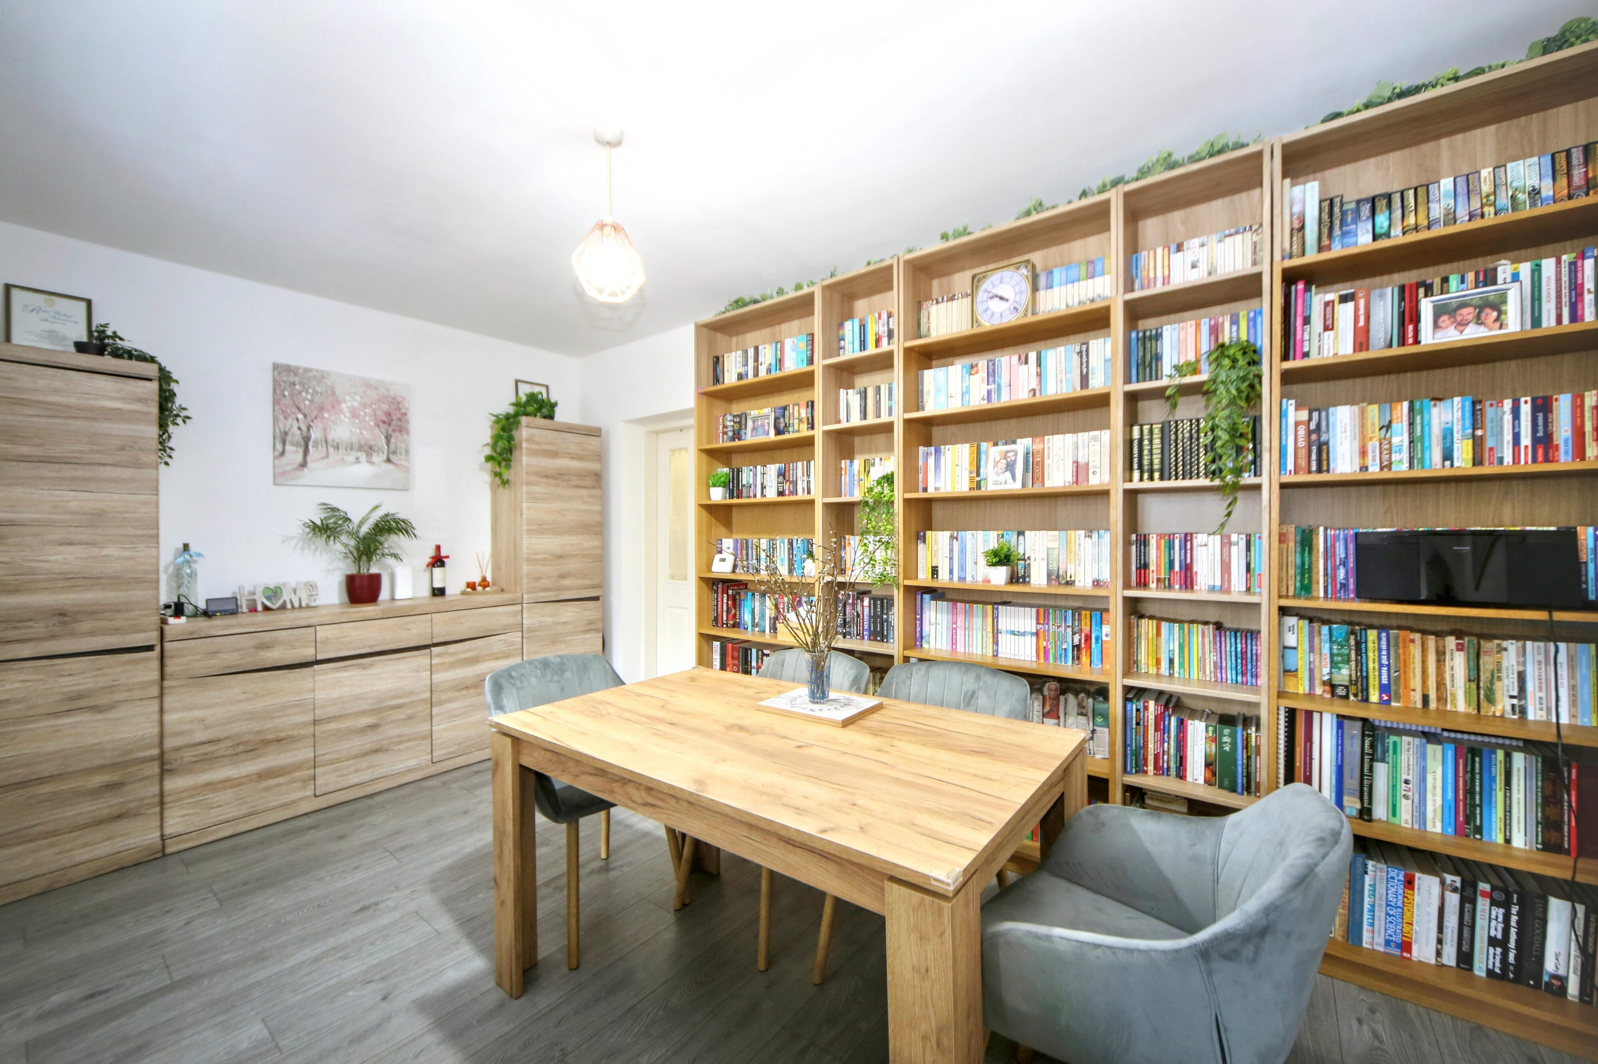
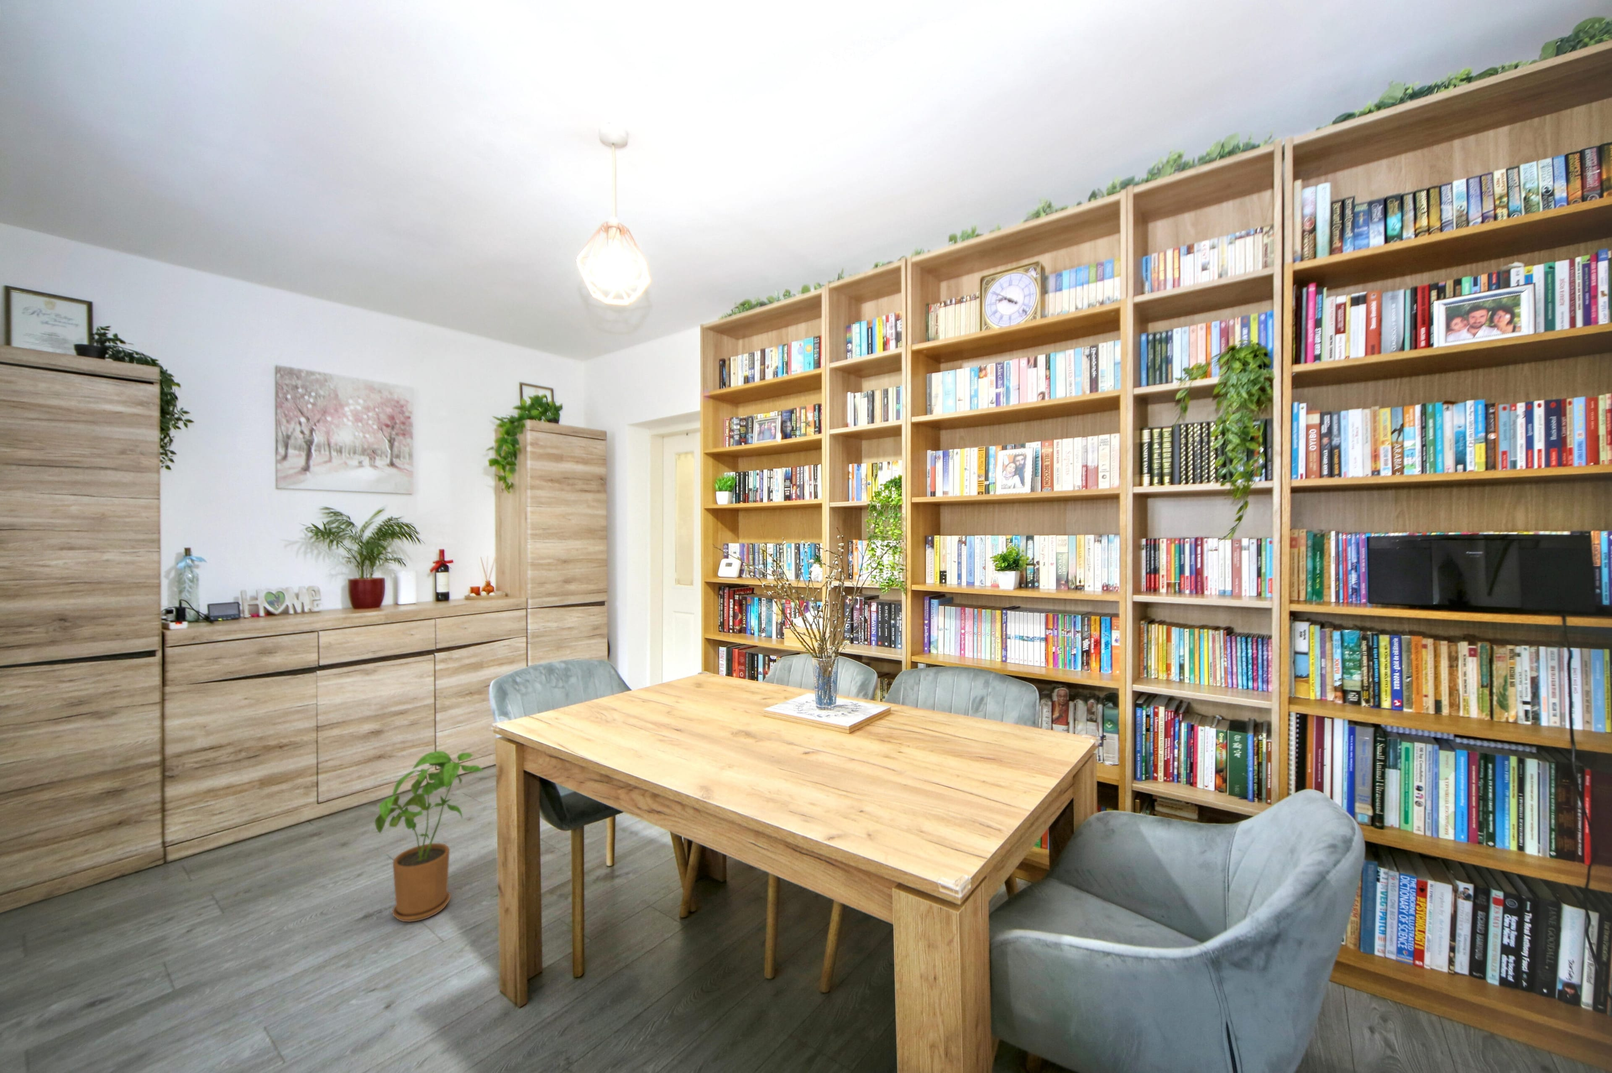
+ house plant [374,751,483,922]
